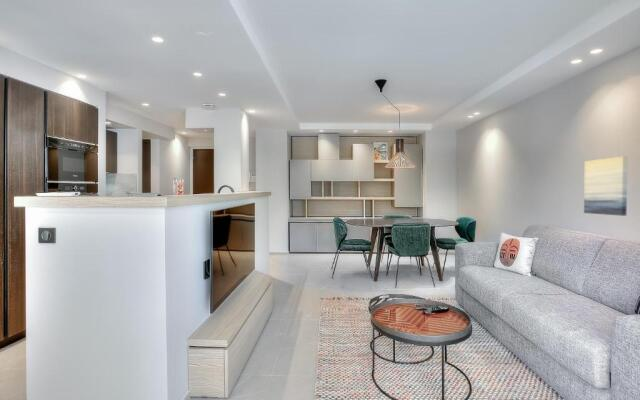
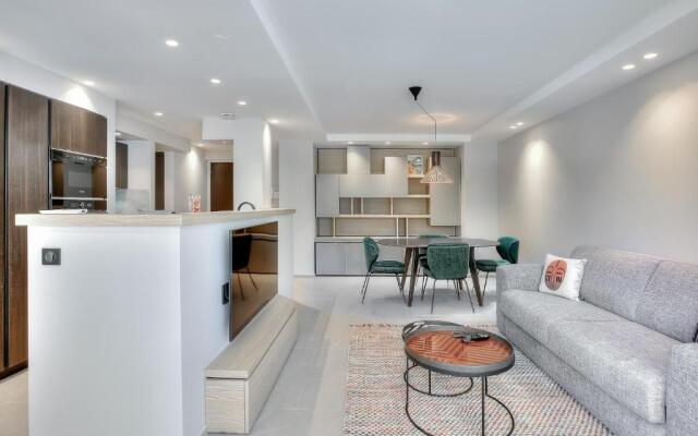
- wall art [583,155,629,217]
